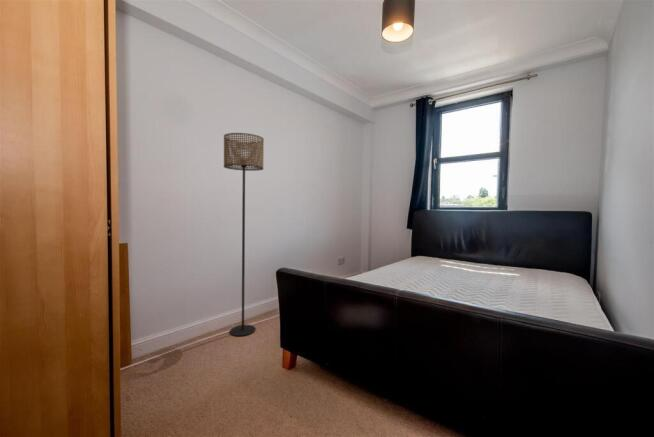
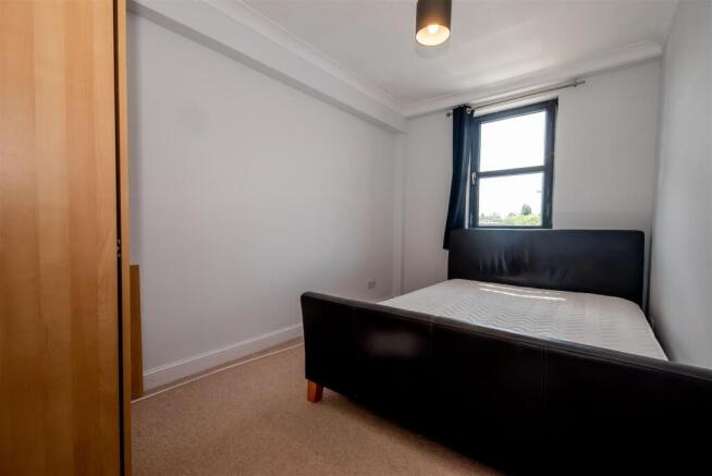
- floor lamp [223,132,265,337]
